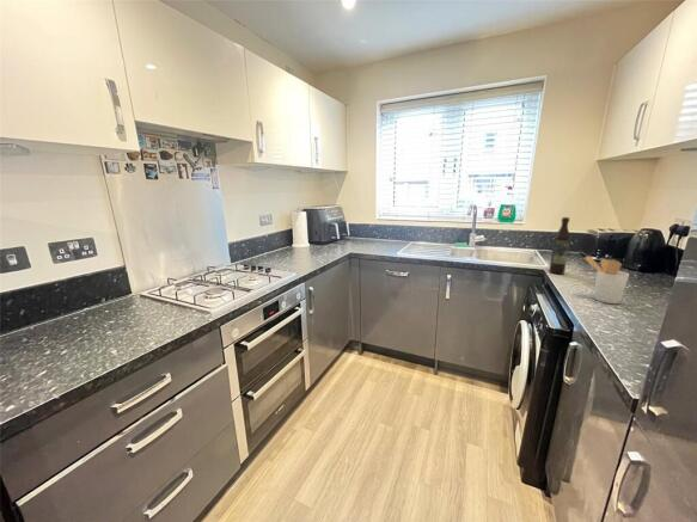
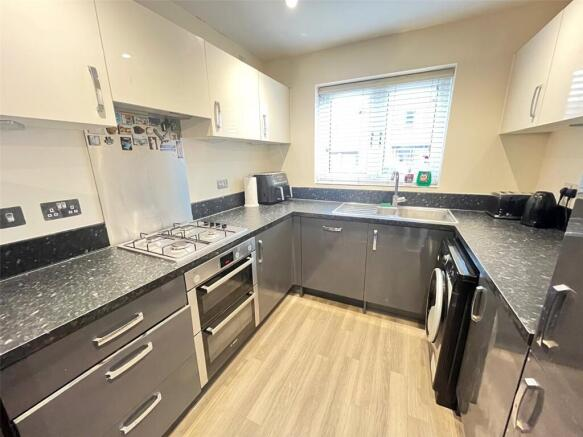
- wine bottle [548,216,571,275]
- utensil holder [583,254,630,305]
